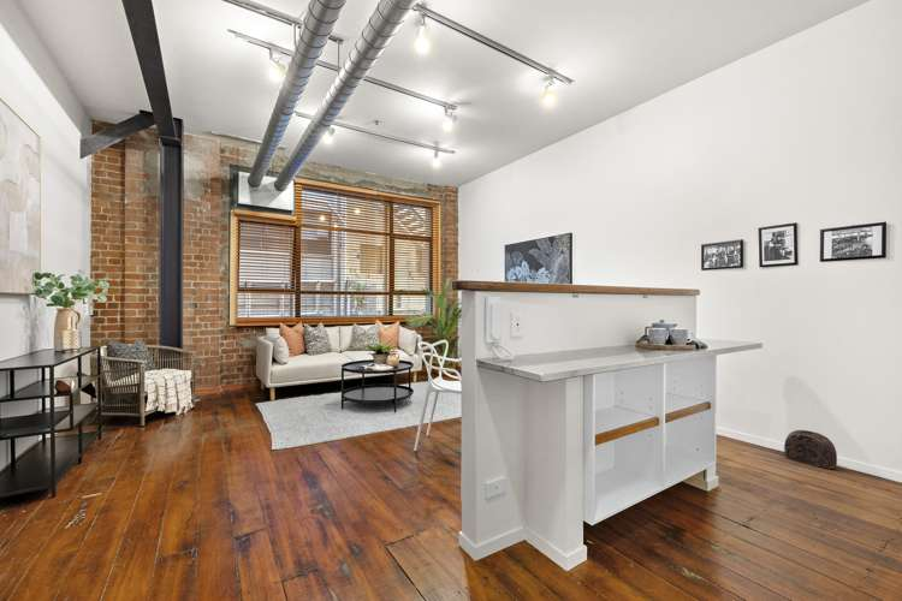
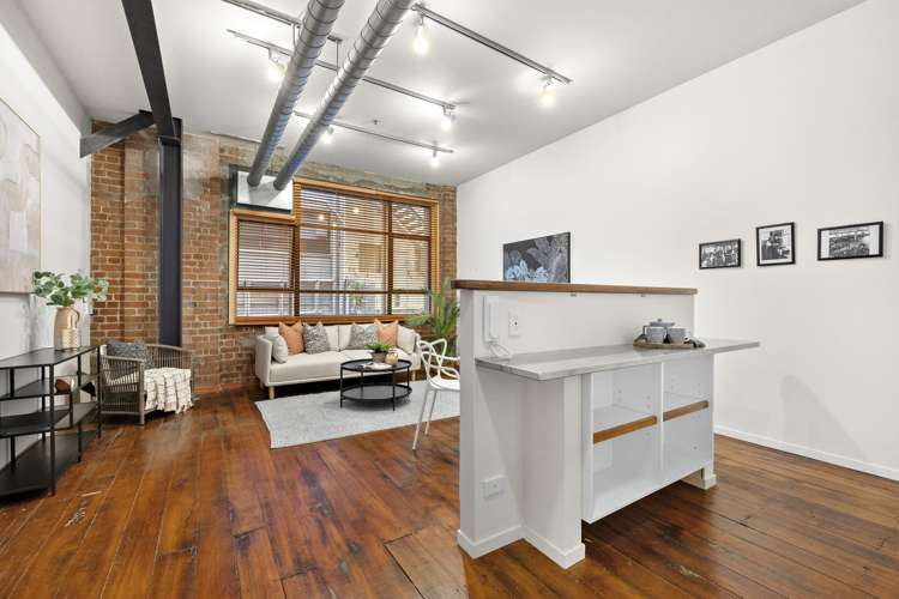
- bag [783,429,838,470]
